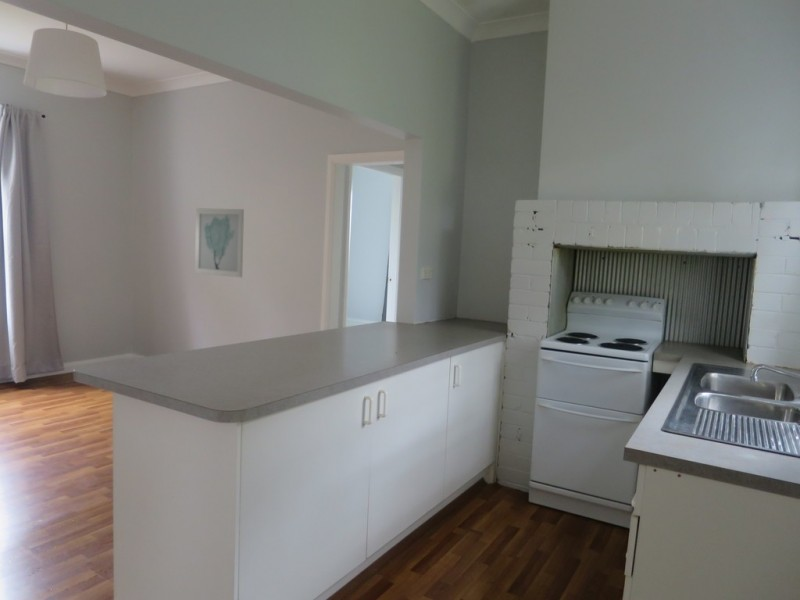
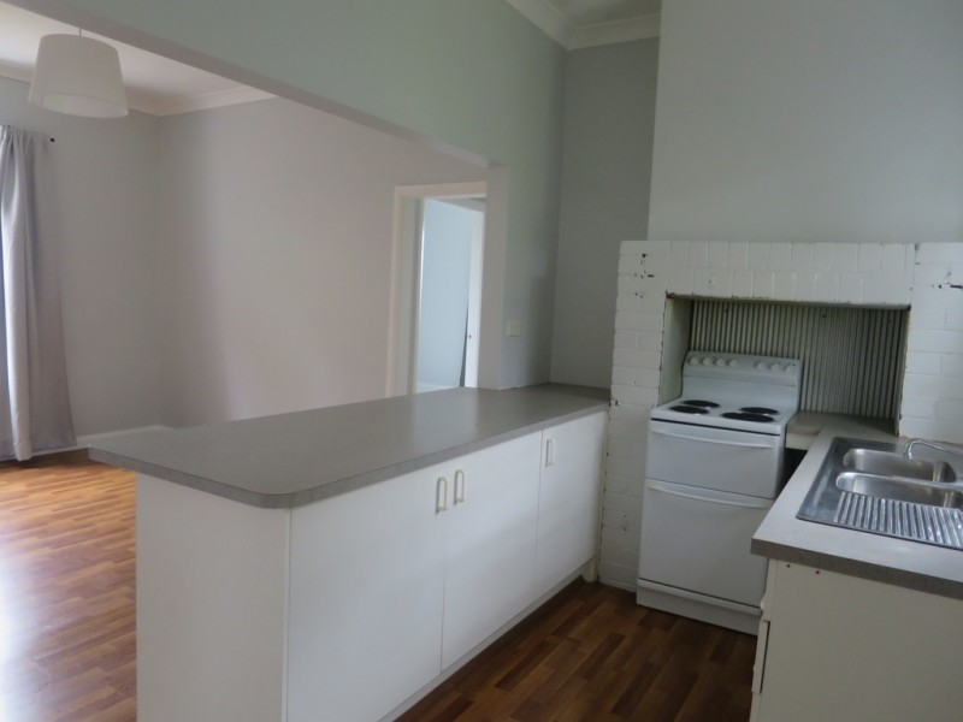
- wall art [194,207,245,278]
